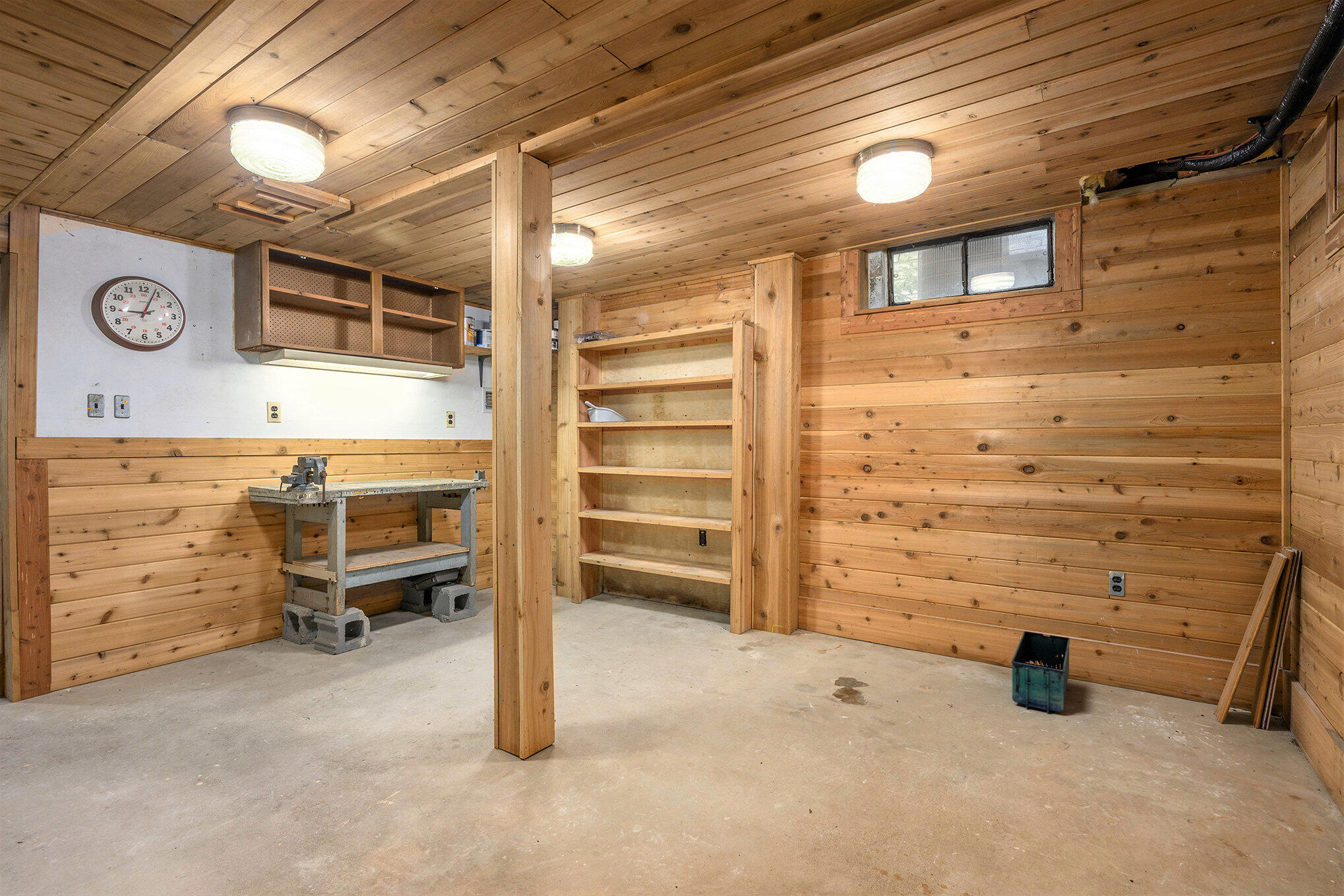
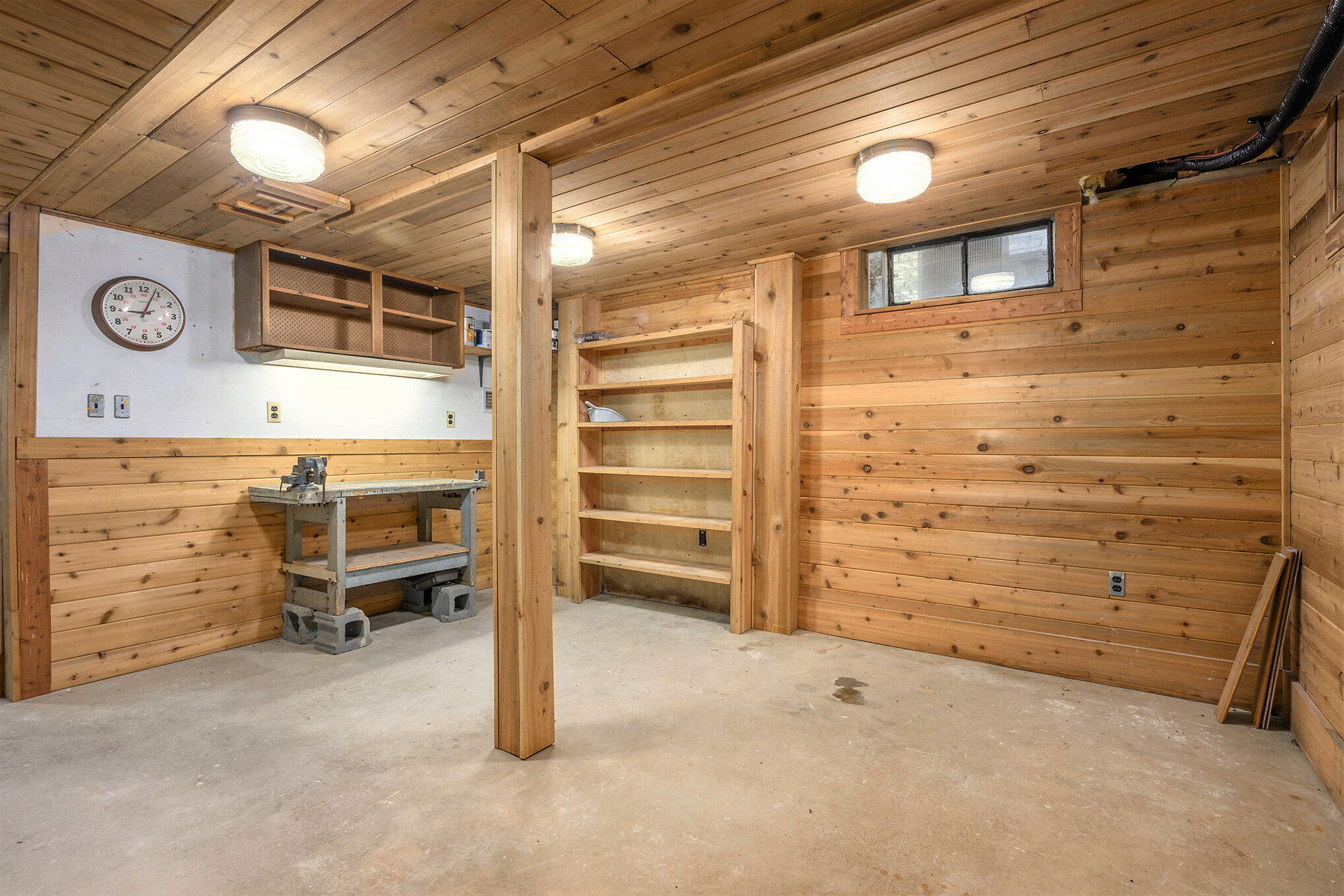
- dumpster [1011,630,1070,713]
